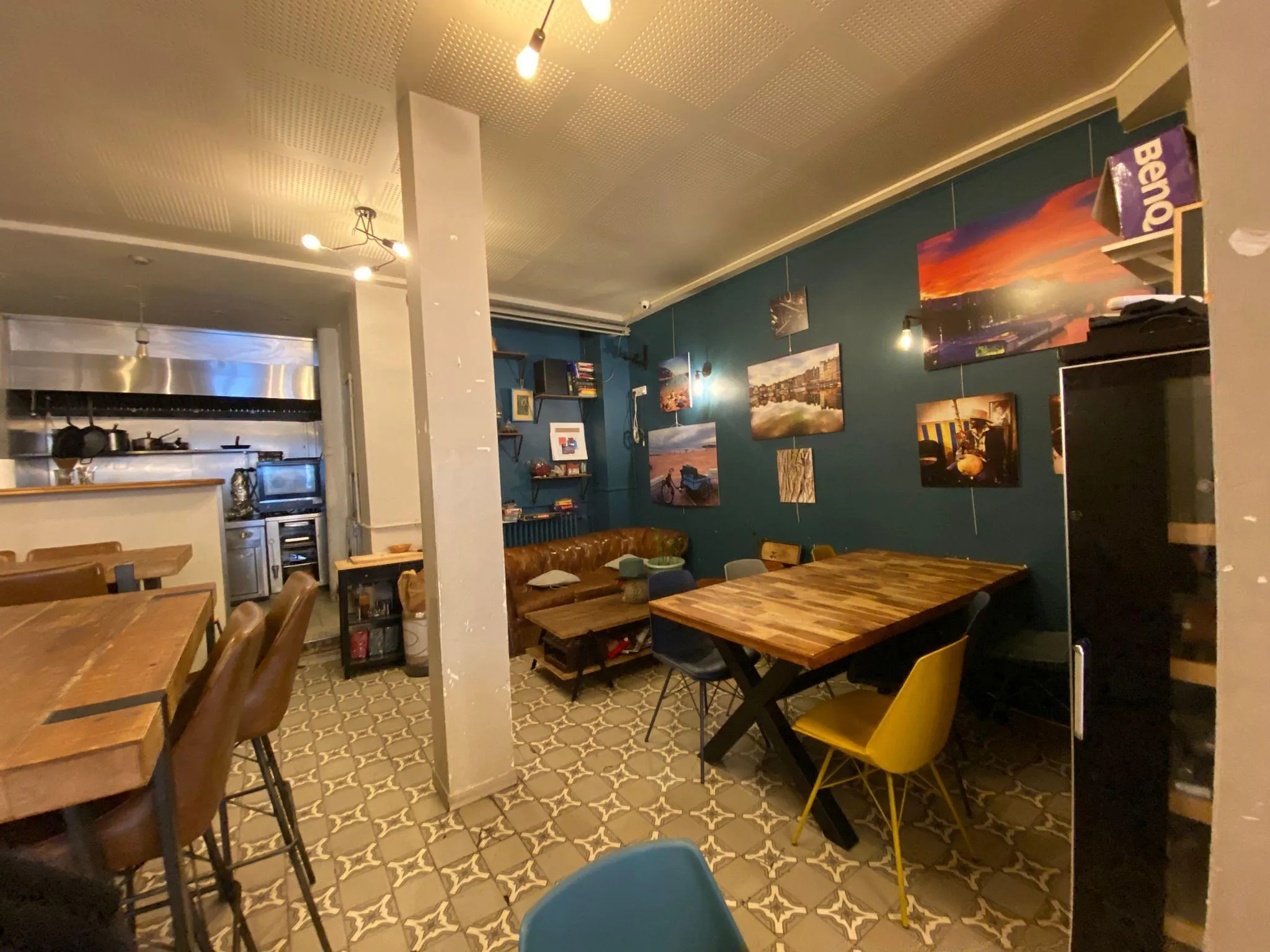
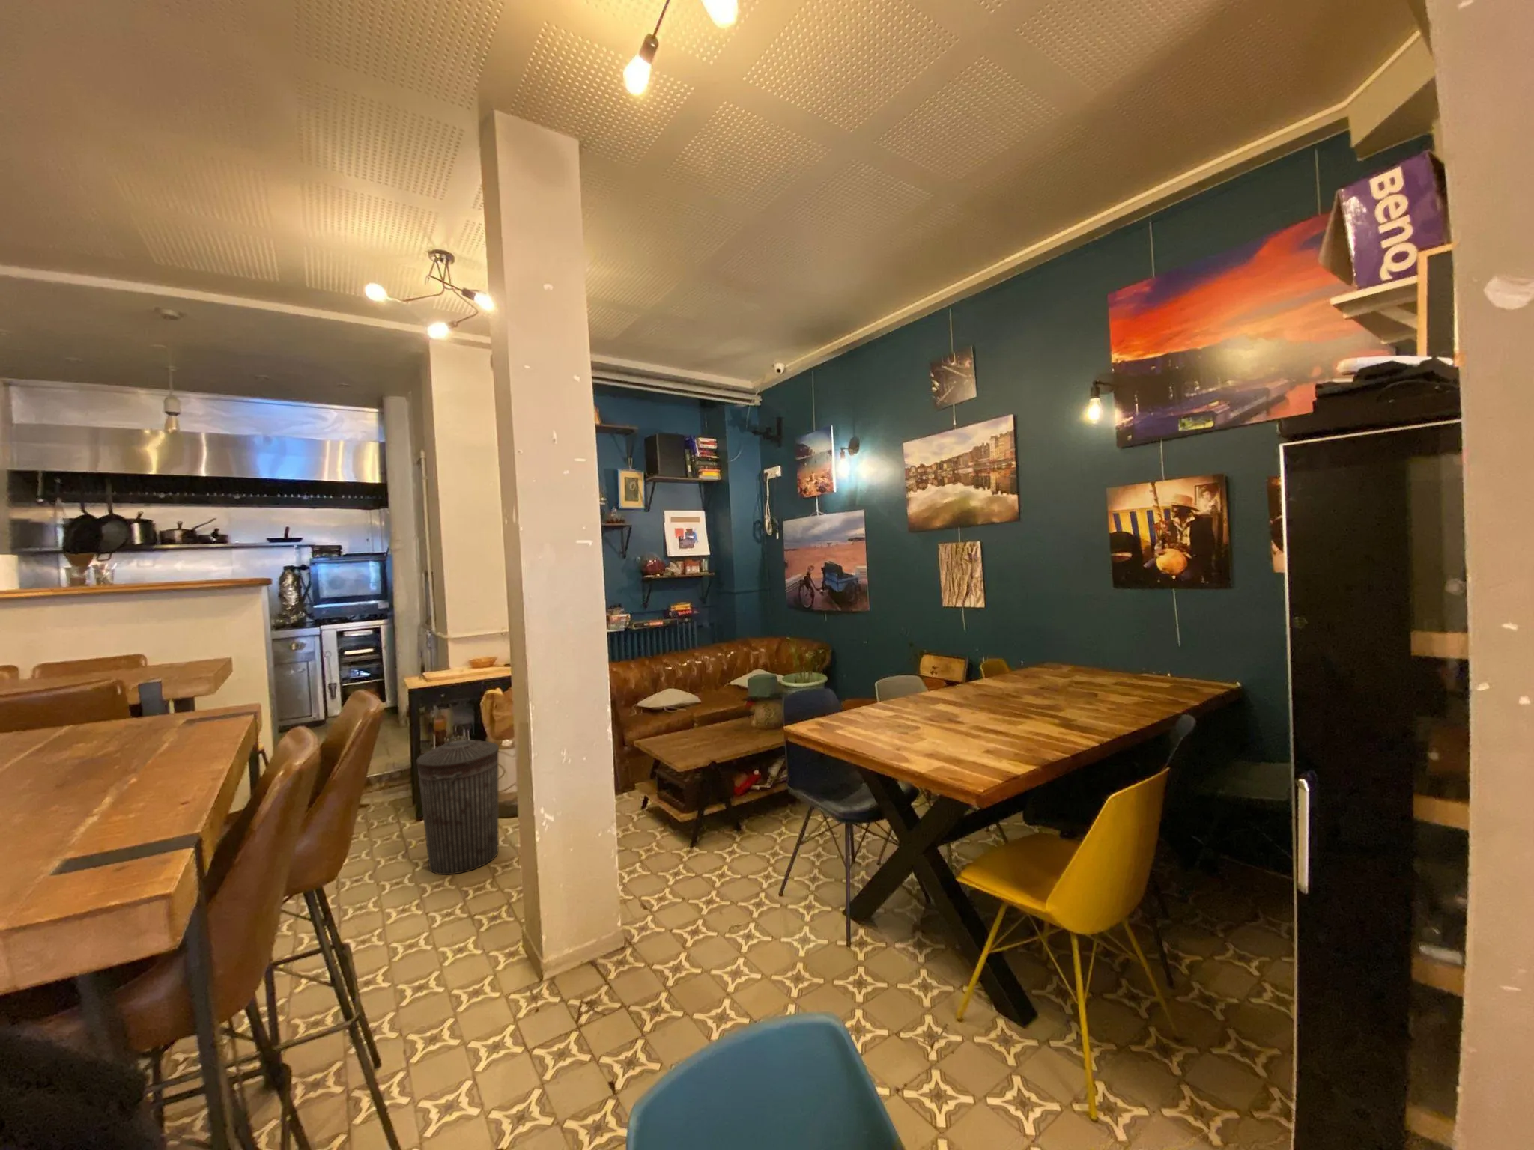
+ trash can [416,736,500,876]
